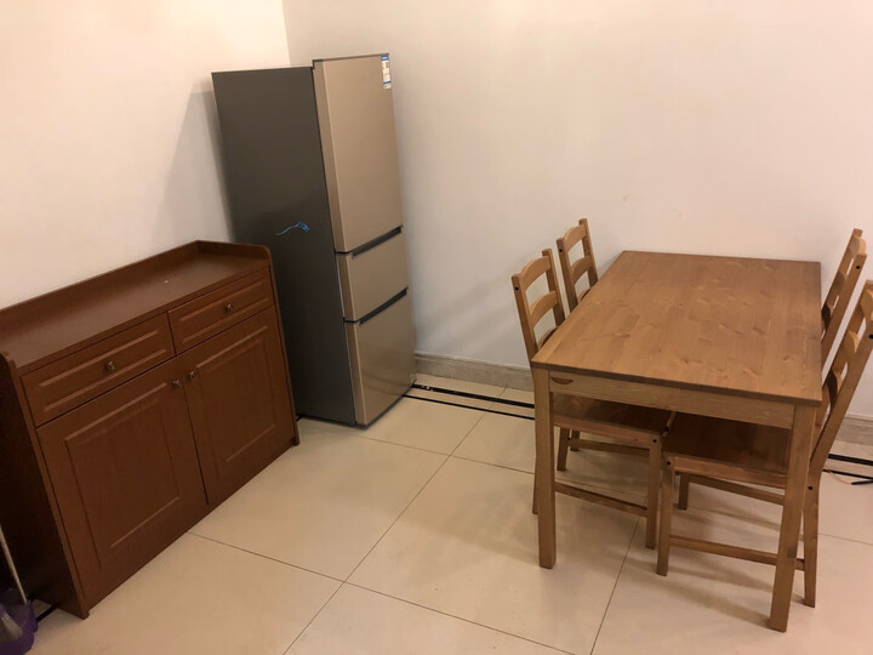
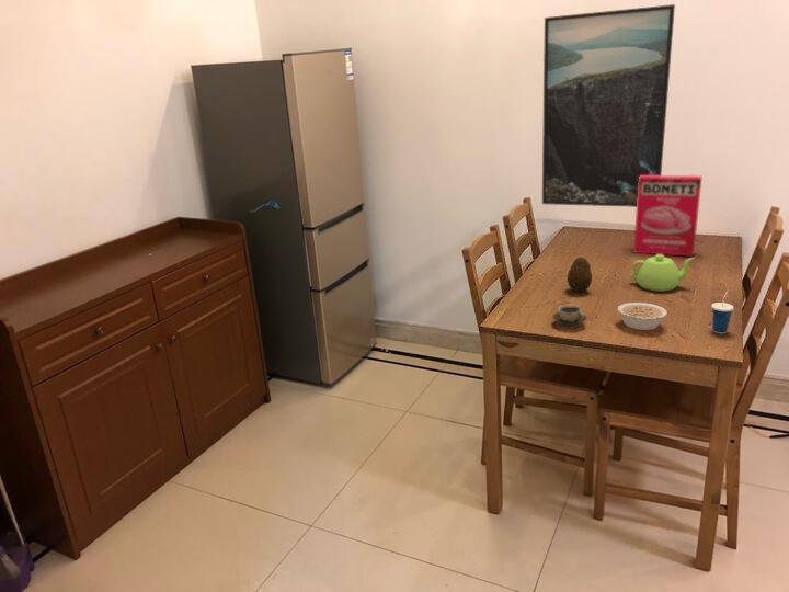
+ cereal box [632,174,704,258]
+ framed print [541,3,676,208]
+ teapot [629,254,696,293]
+ fruit [567,257,593,293]
+ cup [710,289,734,334]
+ legume [617,301,668,331]
+ cup [551,304,587,329]
